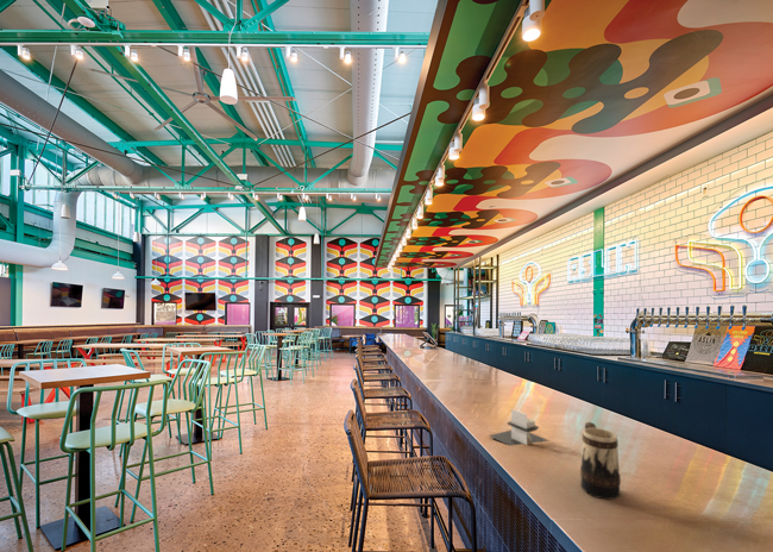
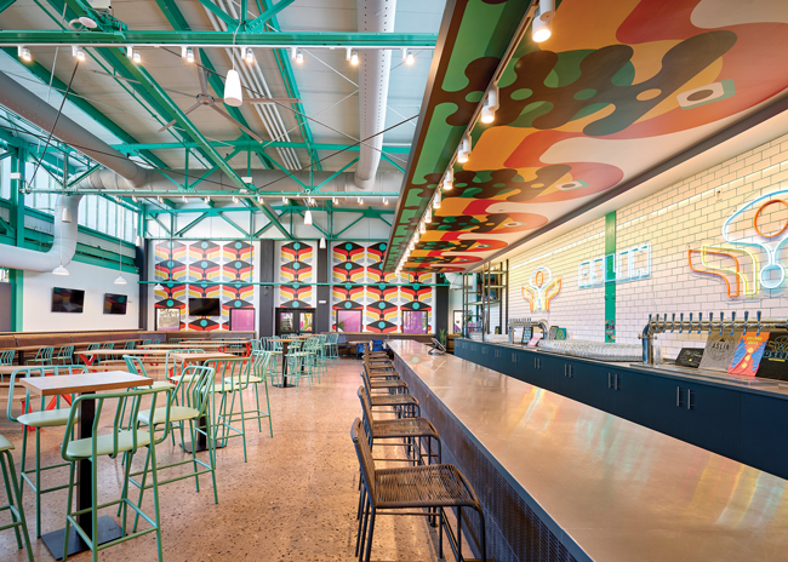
- napkin holder [488,408,551,447]
- beer mug [579,421,622,501]
